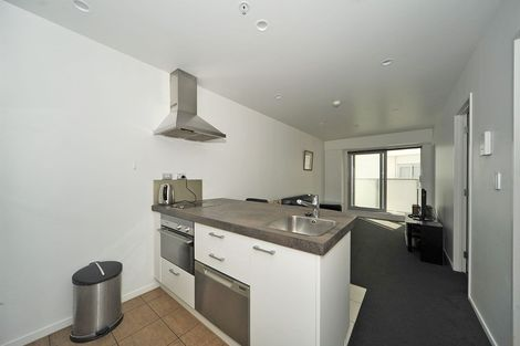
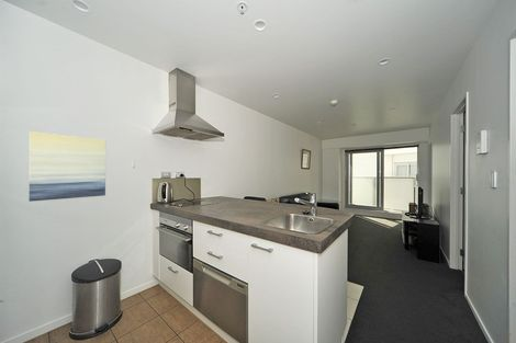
+ wall art [29,130,106,203]
